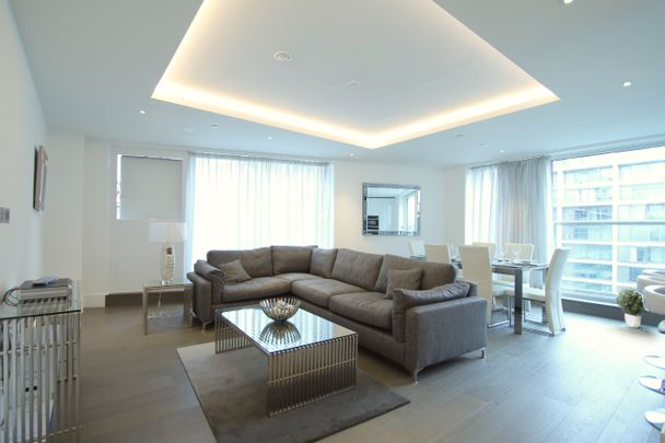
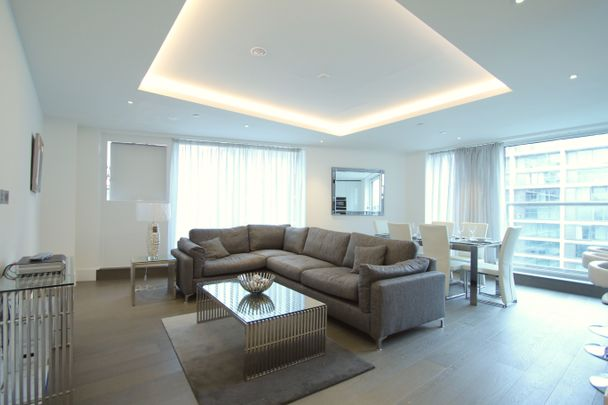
- potted plant [615,287,649,329]
